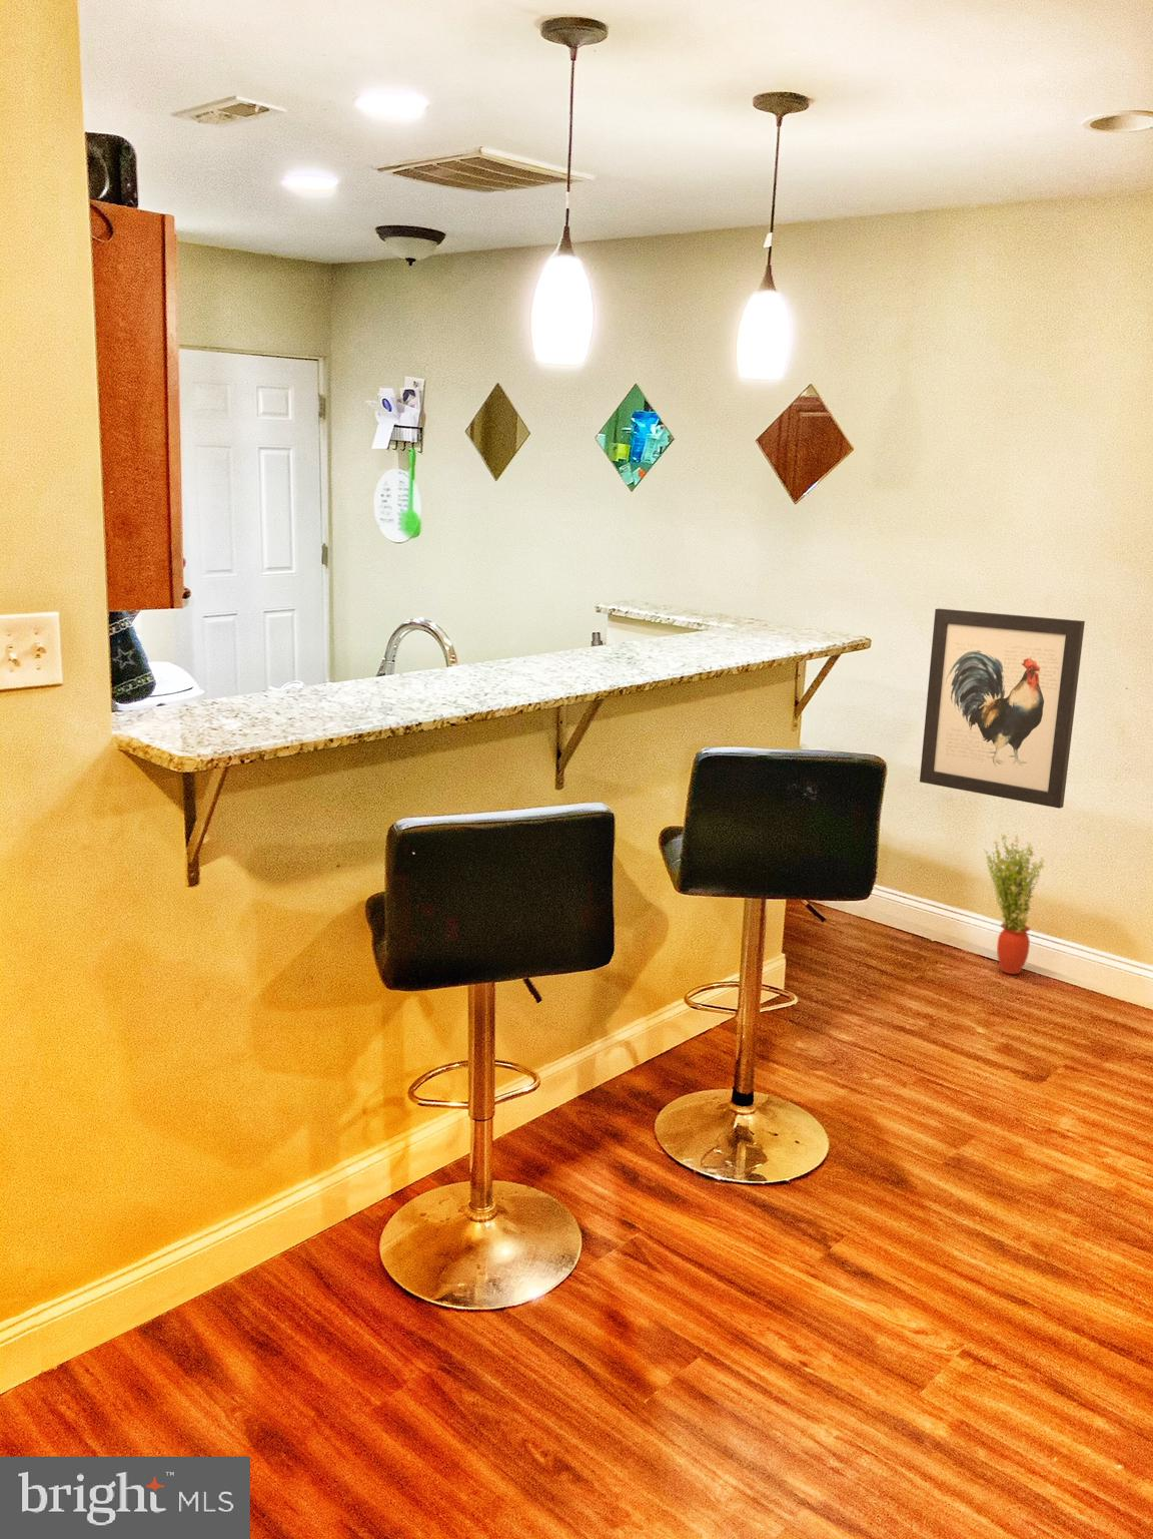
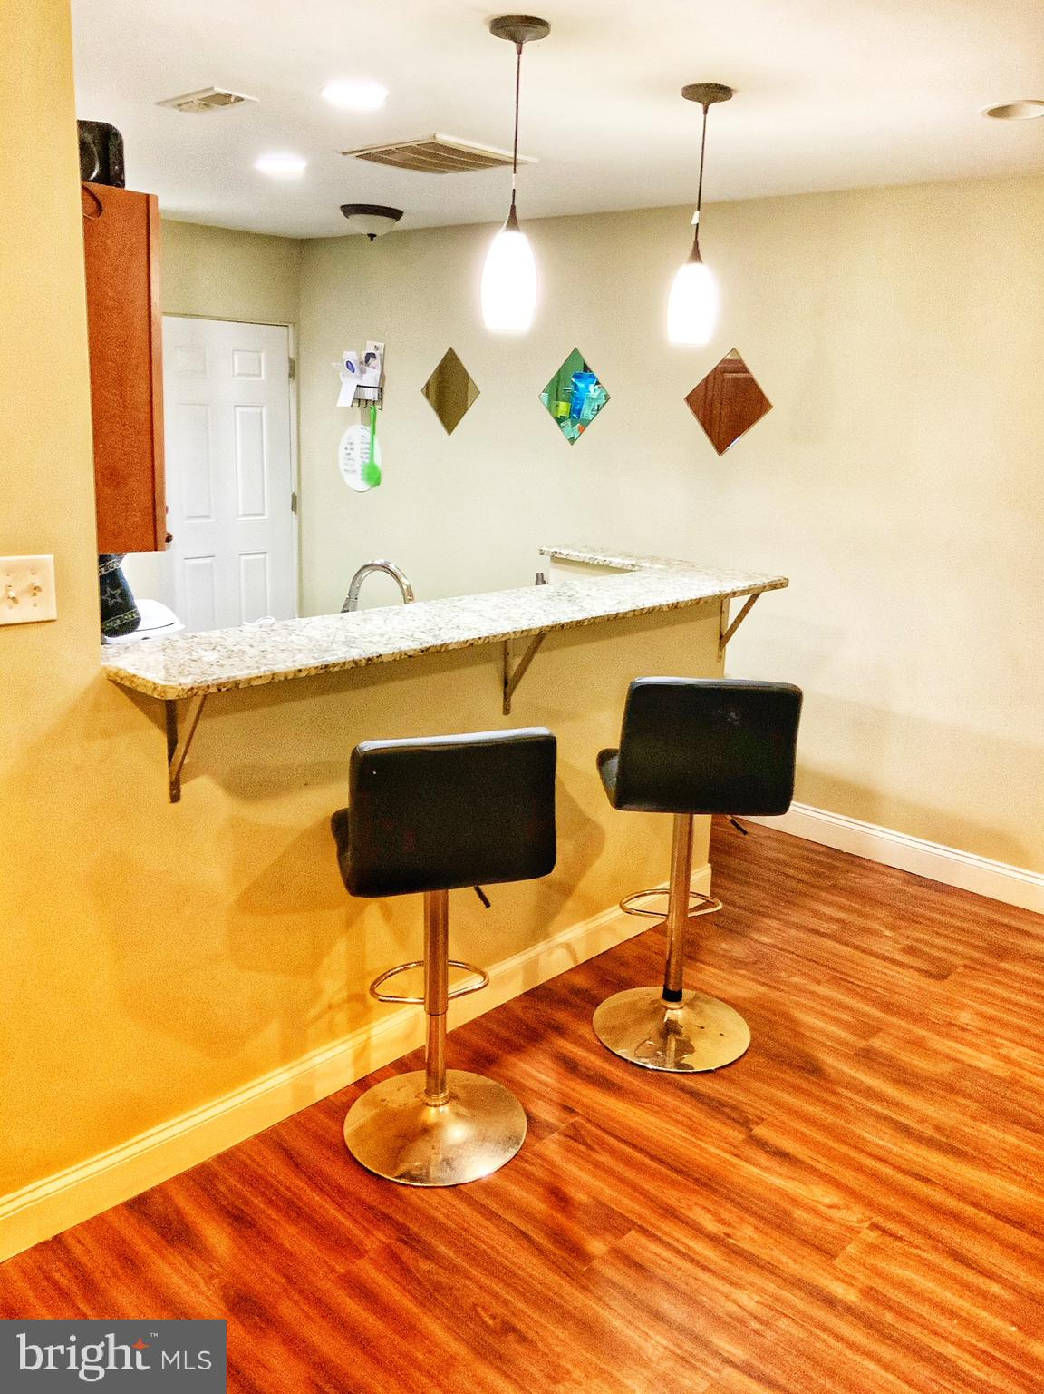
- potted plant [983,833,1046,974]
- wall art [919,607,1086,809]
